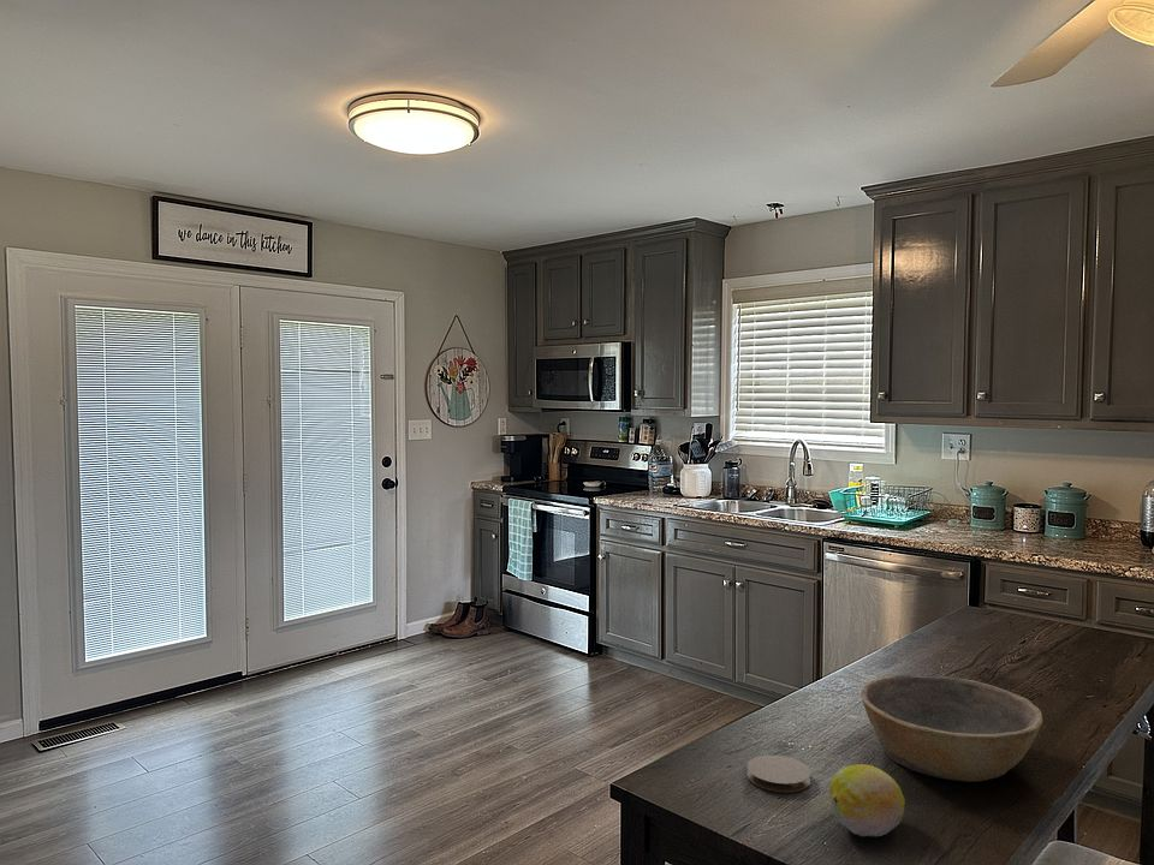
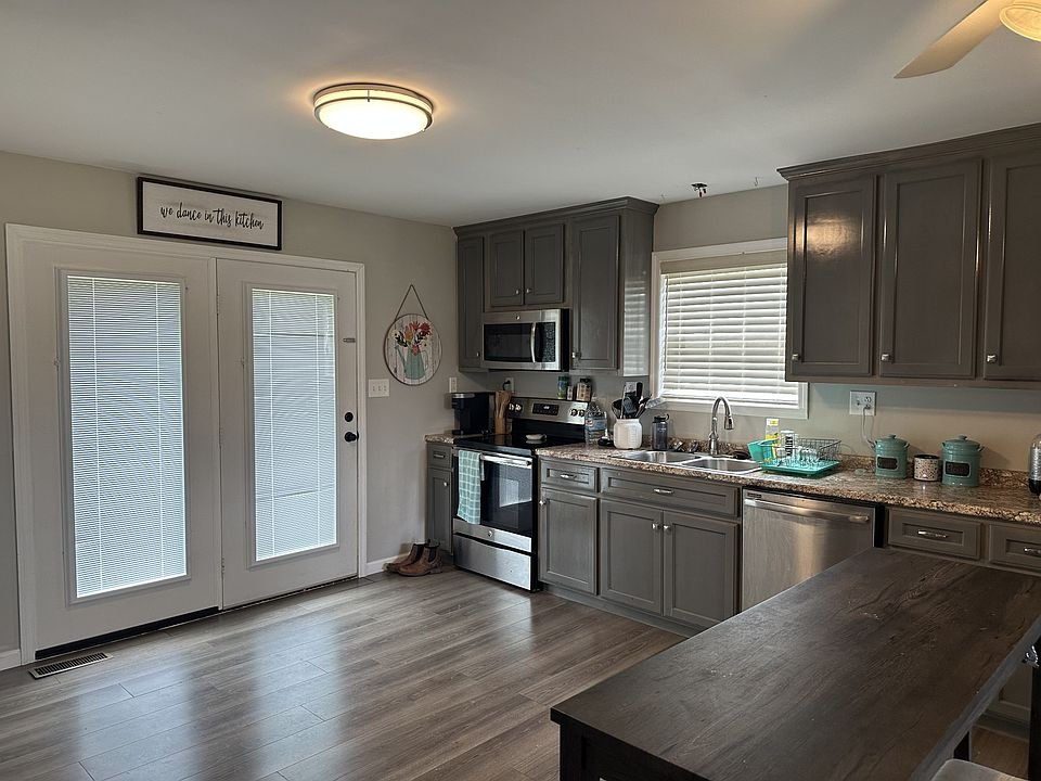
- fruit [828,763,906,839]
- coaster [745,754,811,794]
- bowl [859,674,1043,782]
